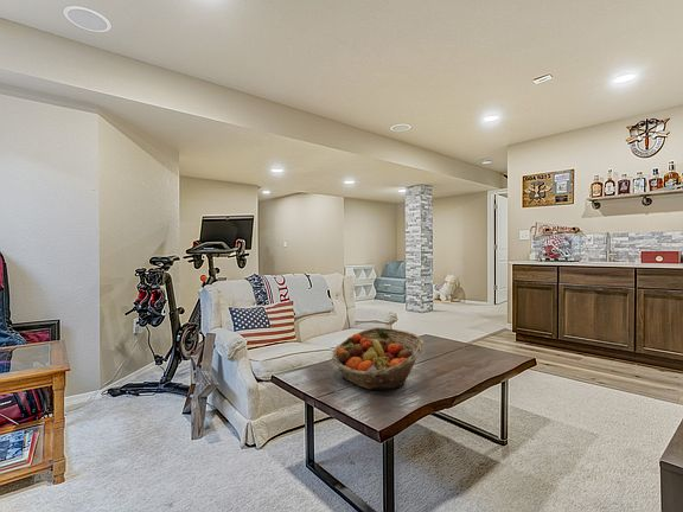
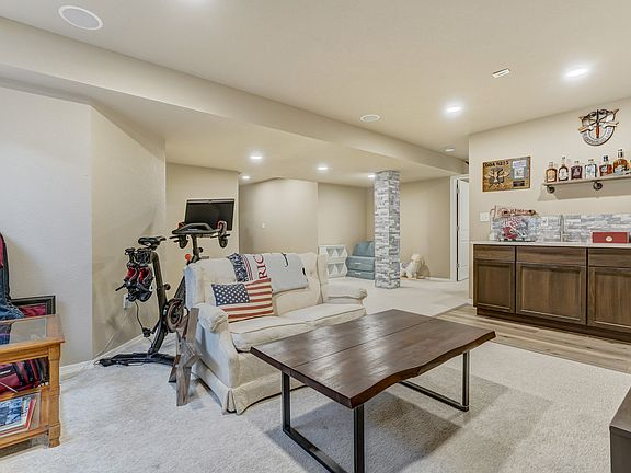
- fruit basket [331,327,426,391]
